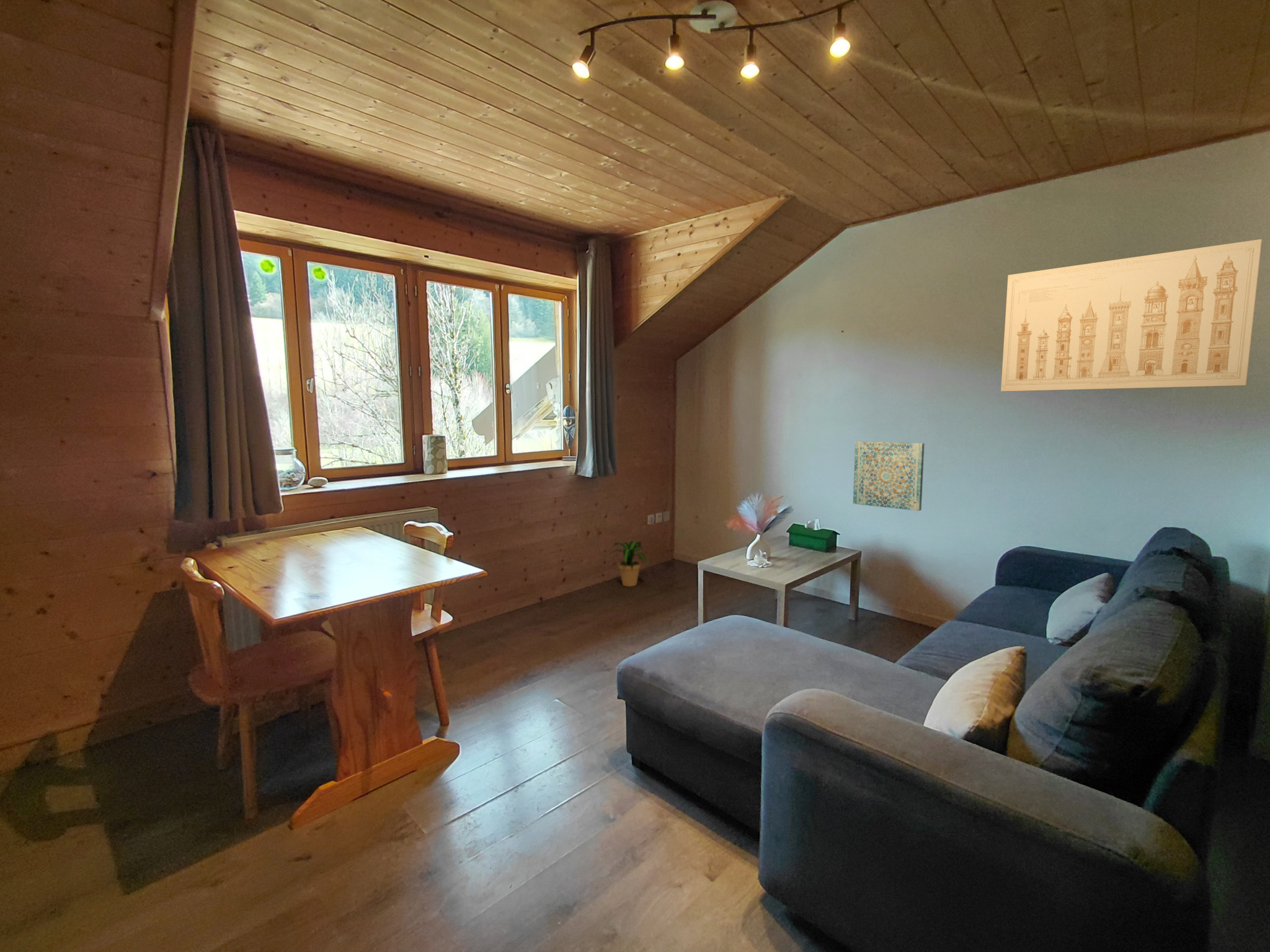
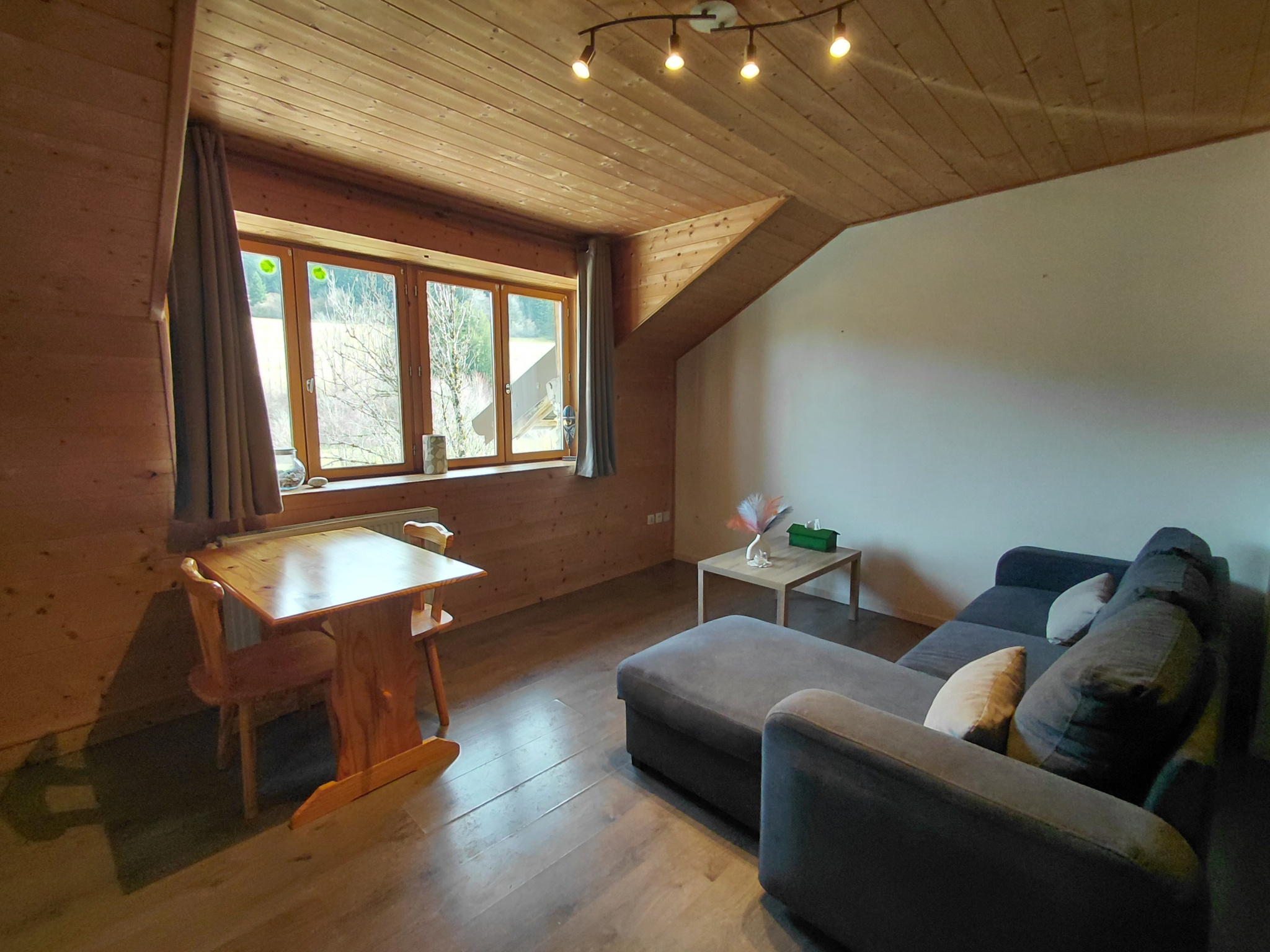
- potted plant [605,540,647,587]
- wall art [1000,239,1263,392]
- wall art [853,441,925,511]
